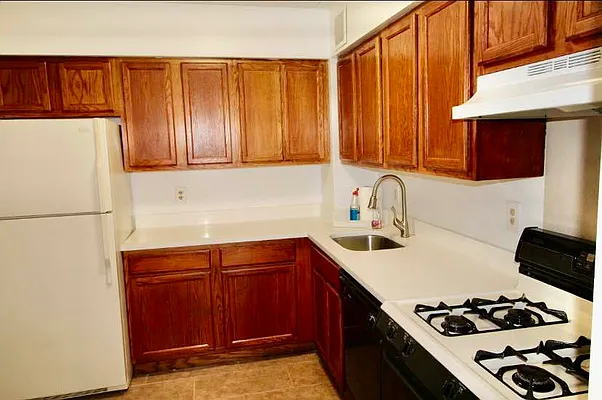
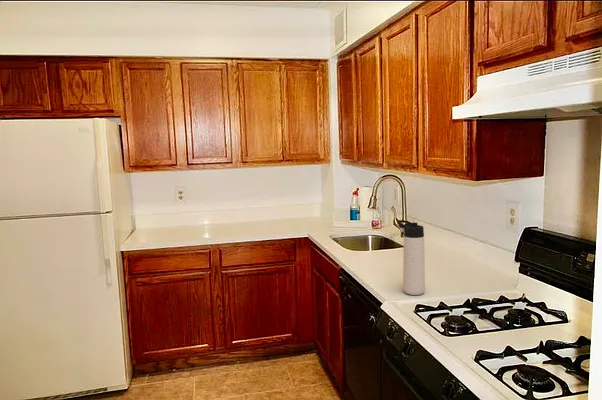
+ thermos bottle [396,219,426,296]
